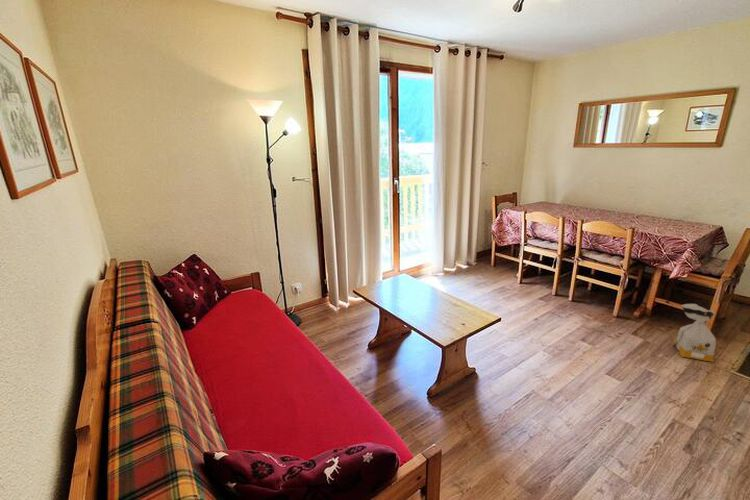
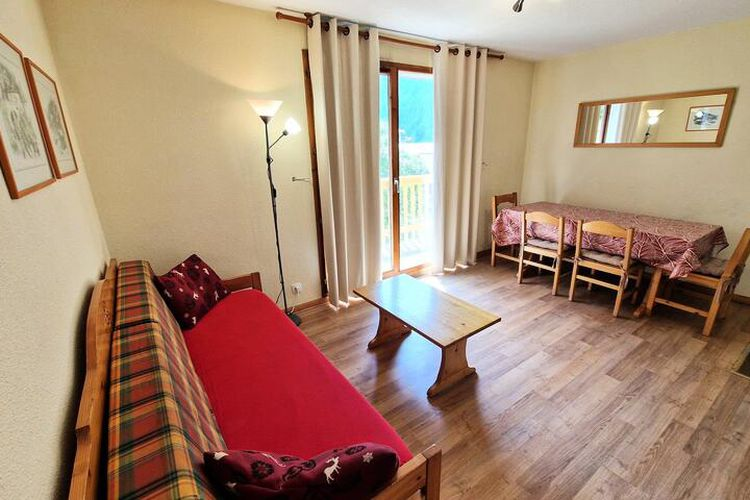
- bag [673,303,717,363]
